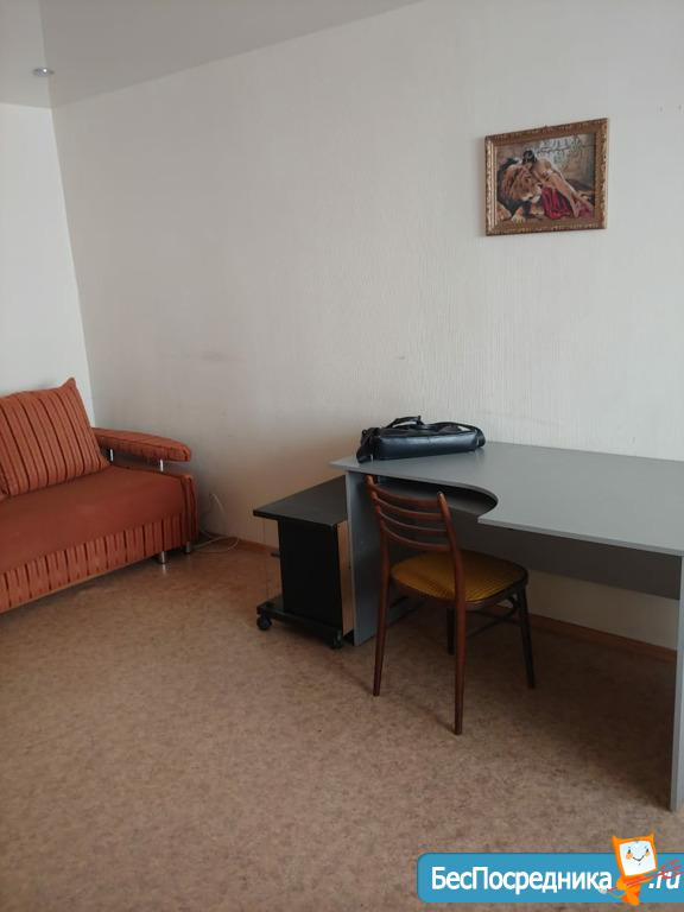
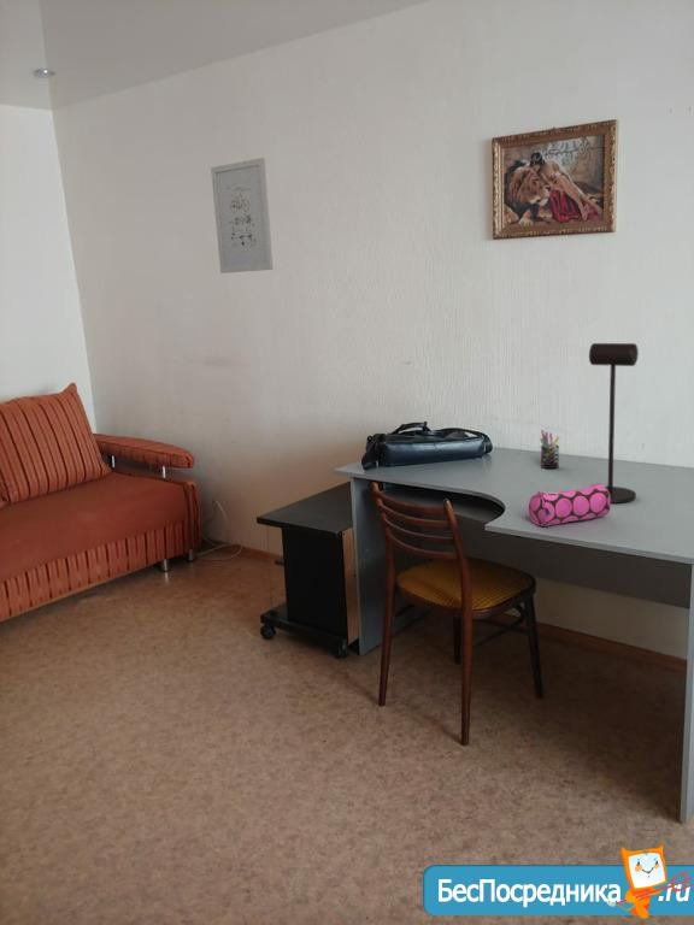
+ desk lamp [588,342,640,505]
+ pen holder [539,429,560,470]
+ pencil case [528,483,612,528]
+ wall art [210,157,275,275]
